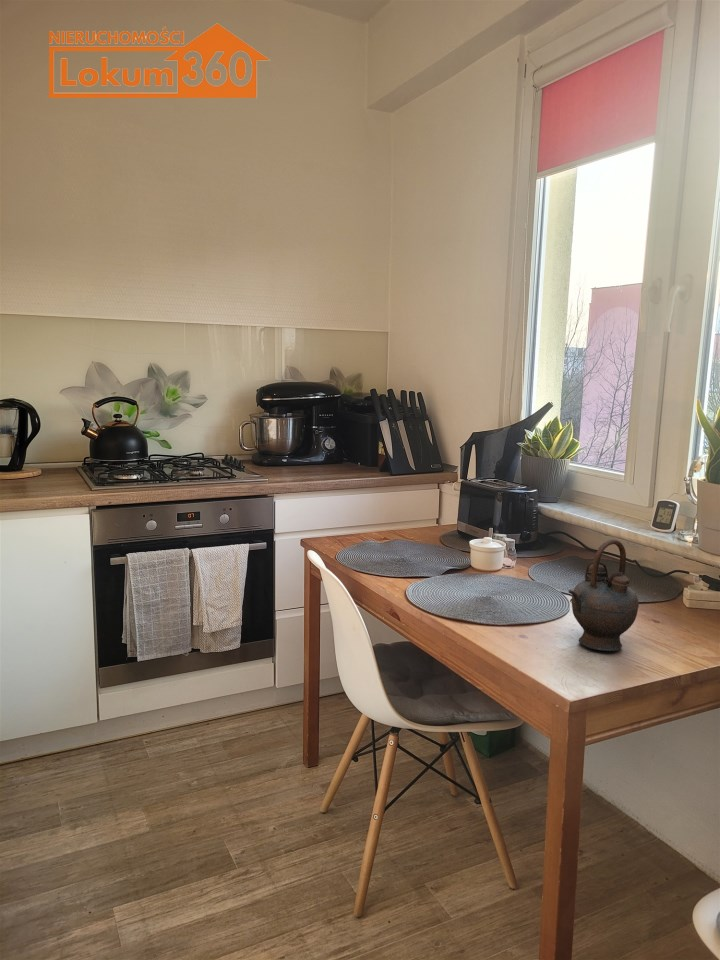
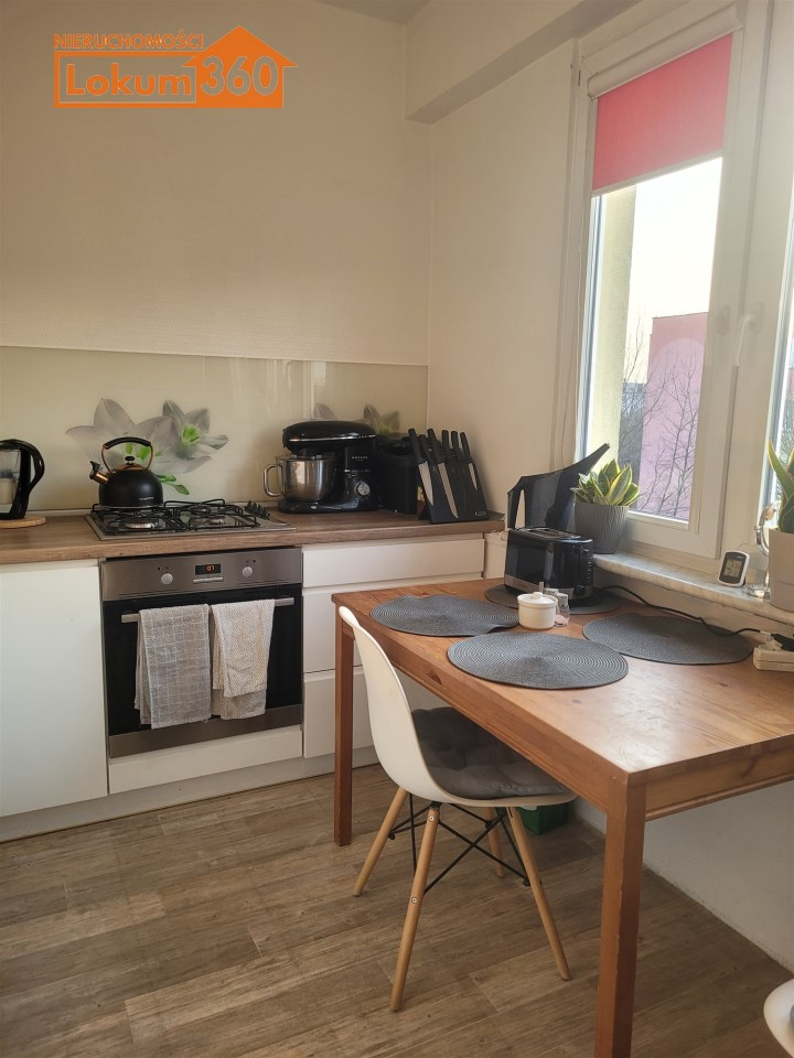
- teapot [568,538,640,652]
